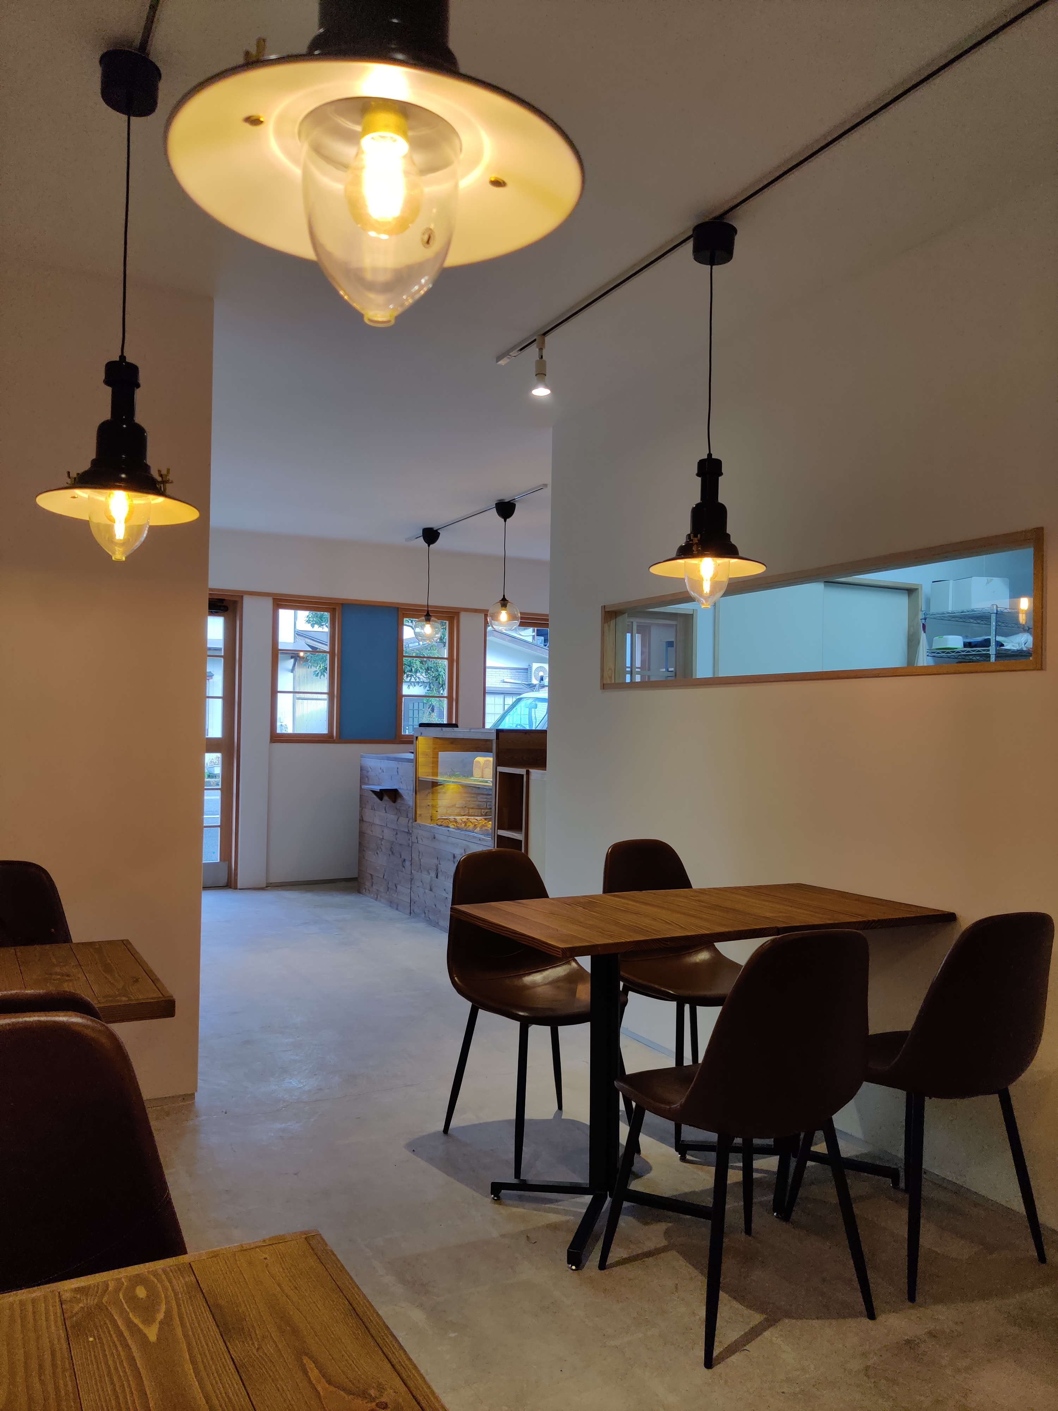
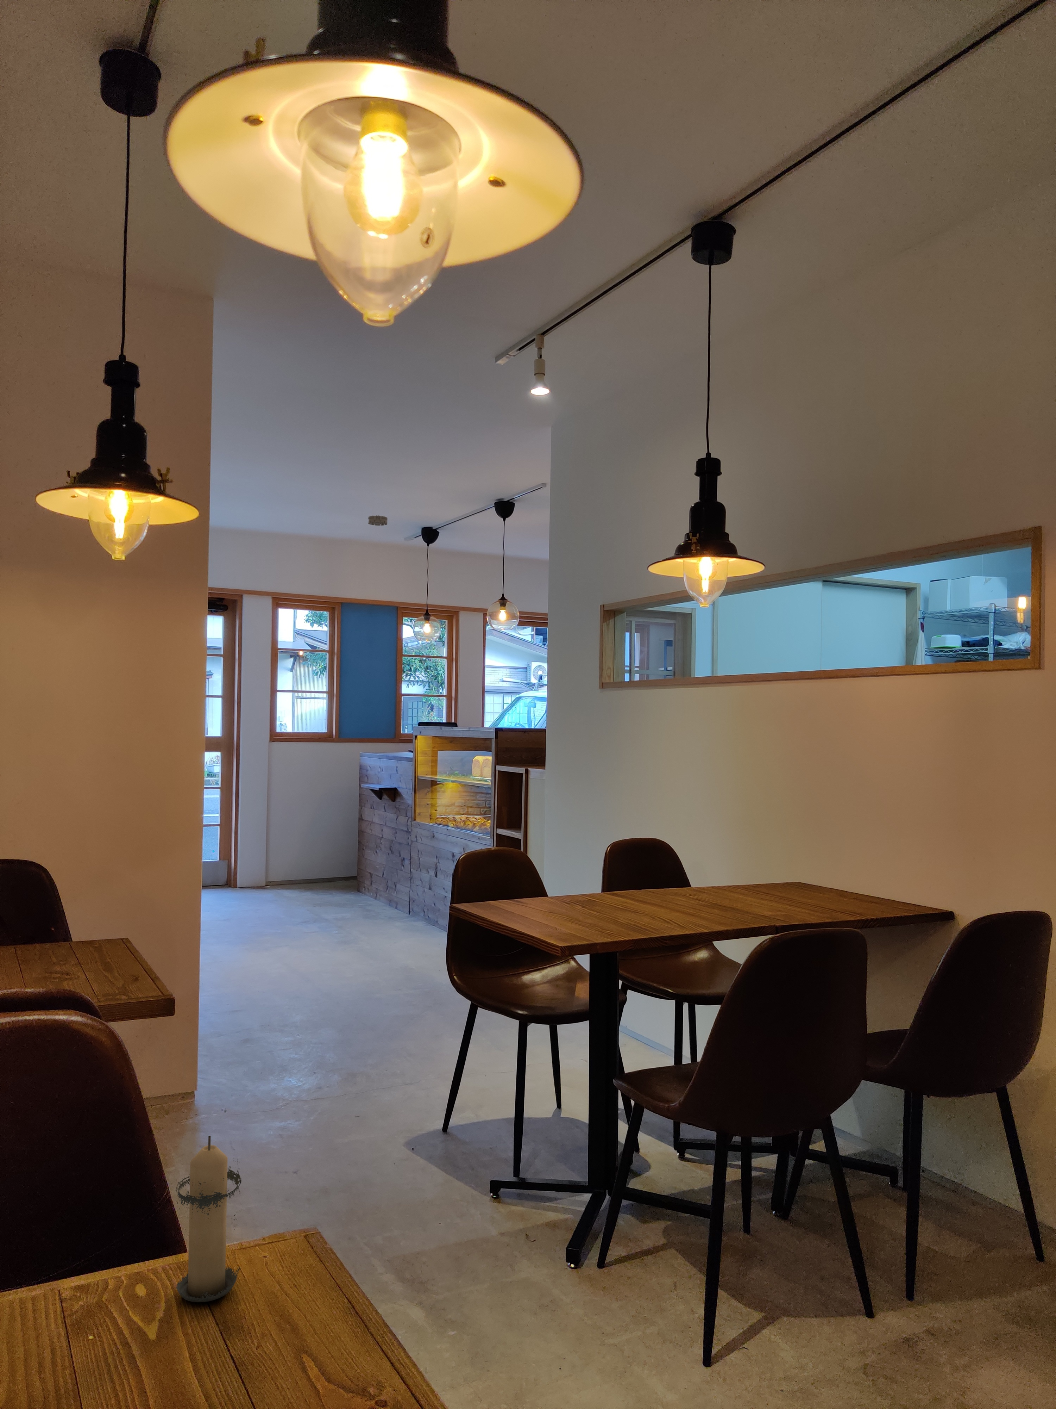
+ smoke detector [368,515,388,526]
+ candle [172,1136,243,1302]
